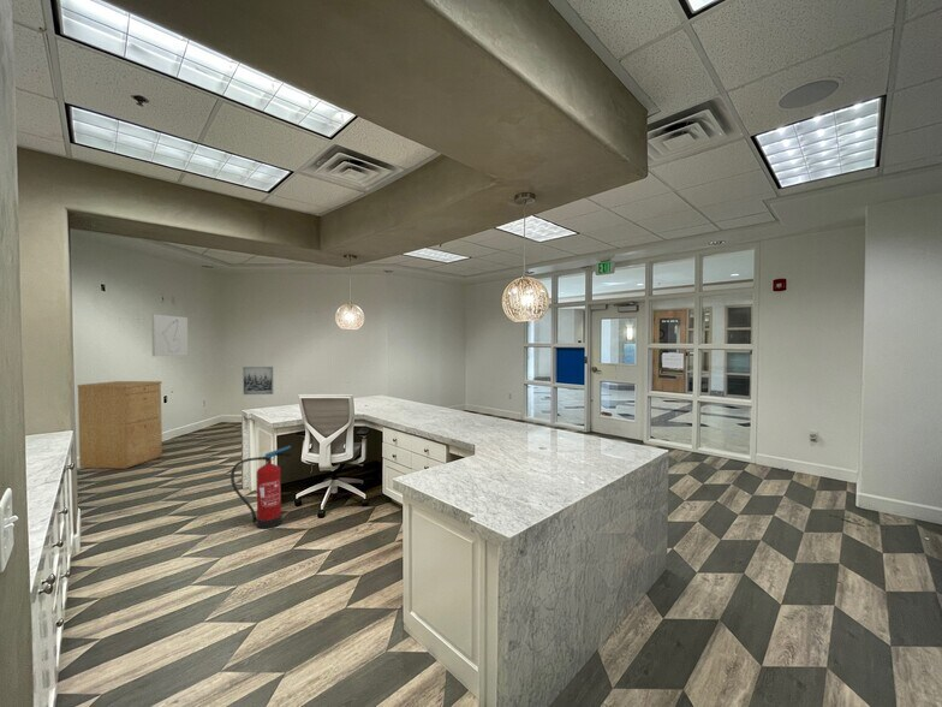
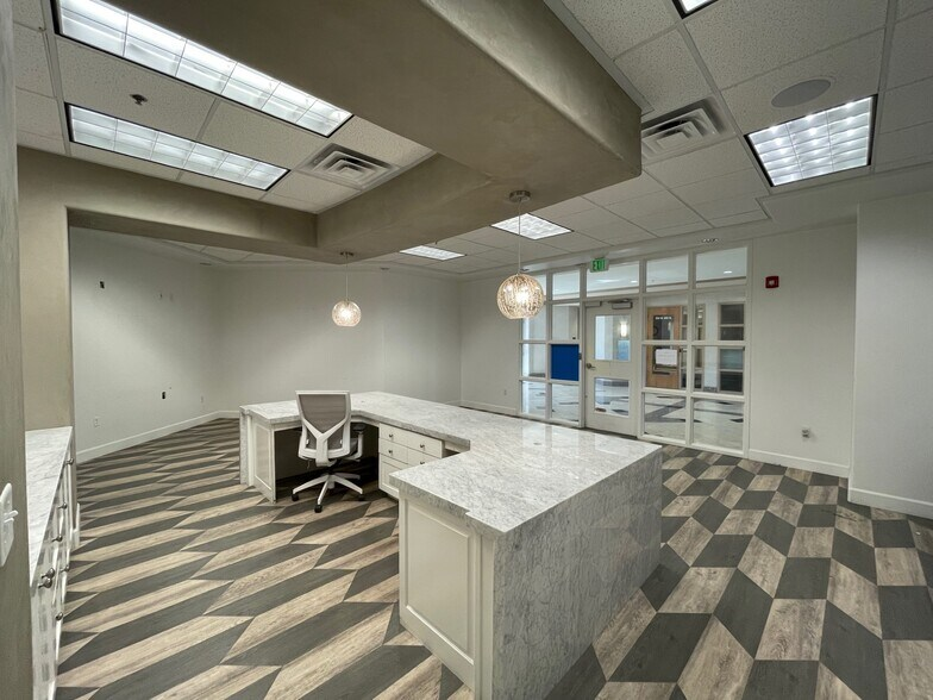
- wall art [242,366,274,396]
- wall art [150,314,189,357]
- fire extinguisher [229,445,292,529]
- filing cabinet [77,380,163,470]
